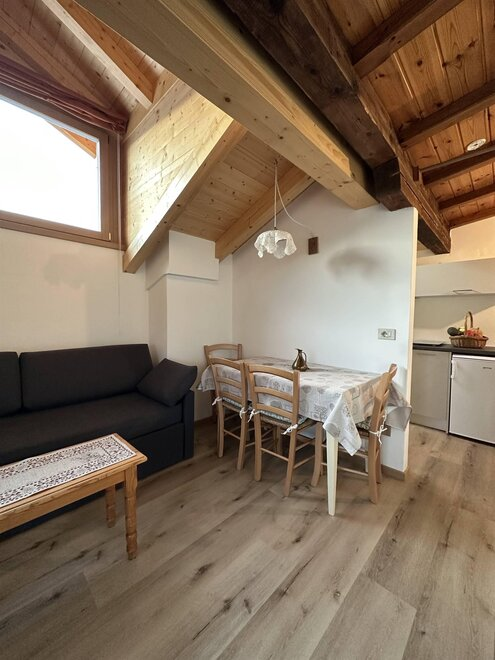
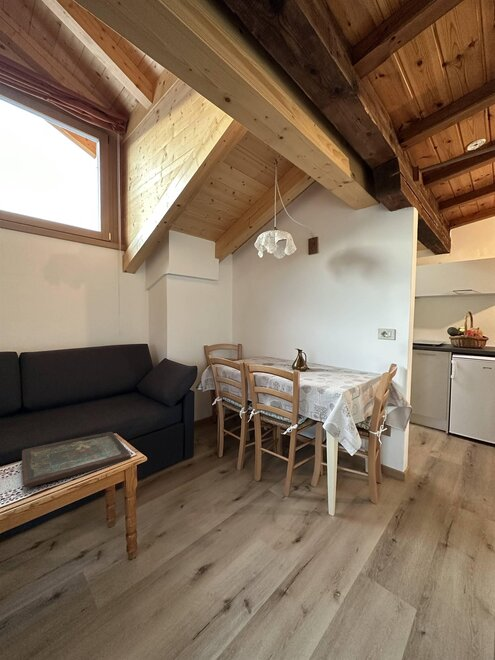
+ board game [21,431,132,489]
